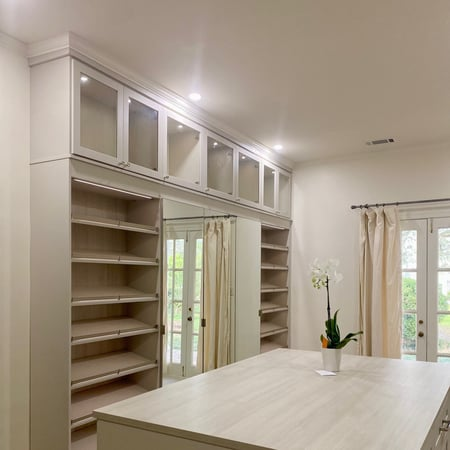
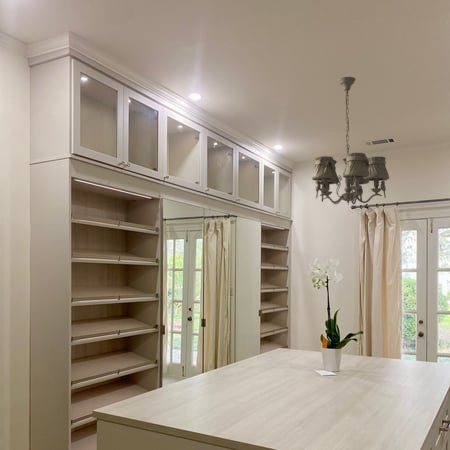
+ chandelier [311,76,390,205]
